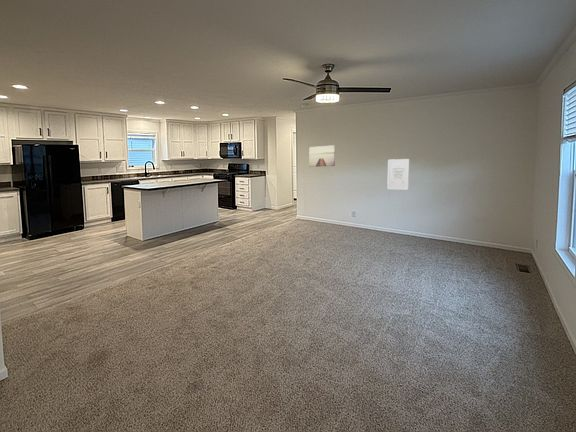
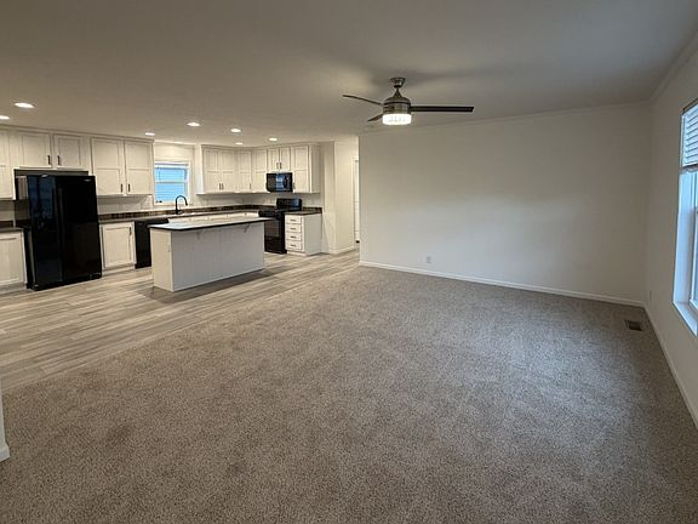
- wall art [386,158,410,190]
- wall art [308,144,336,168]
